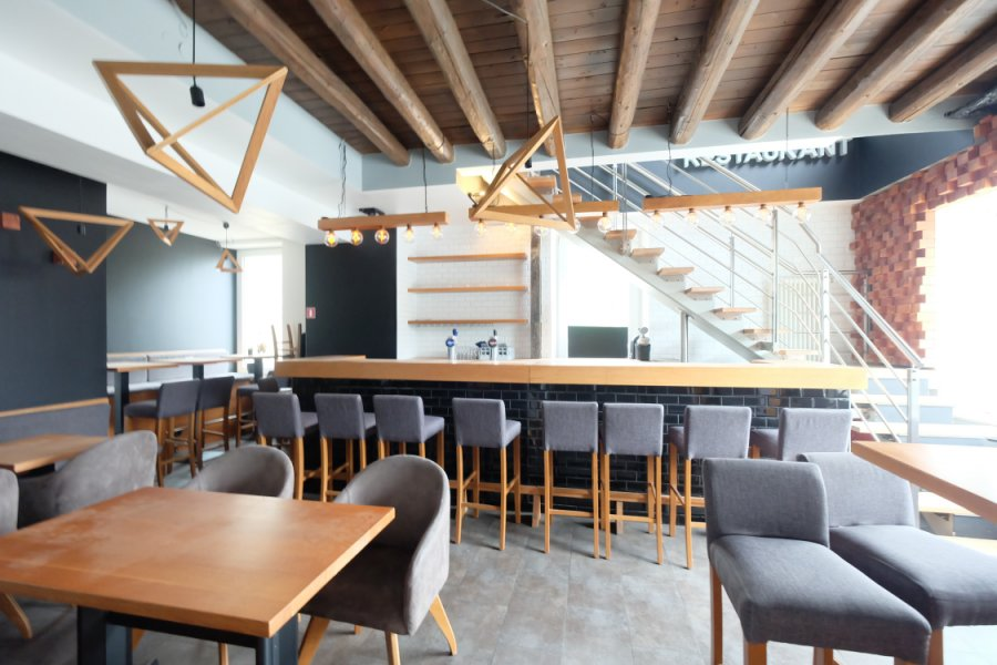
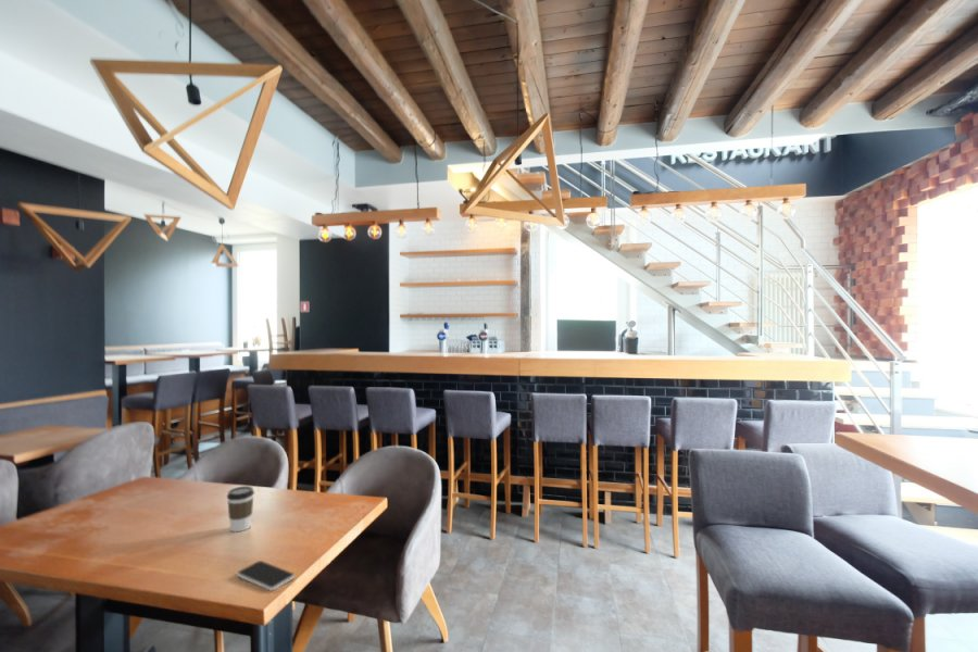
+ smartphone [236,560,296,592]
+ coffee cup [226,485,255,532]
